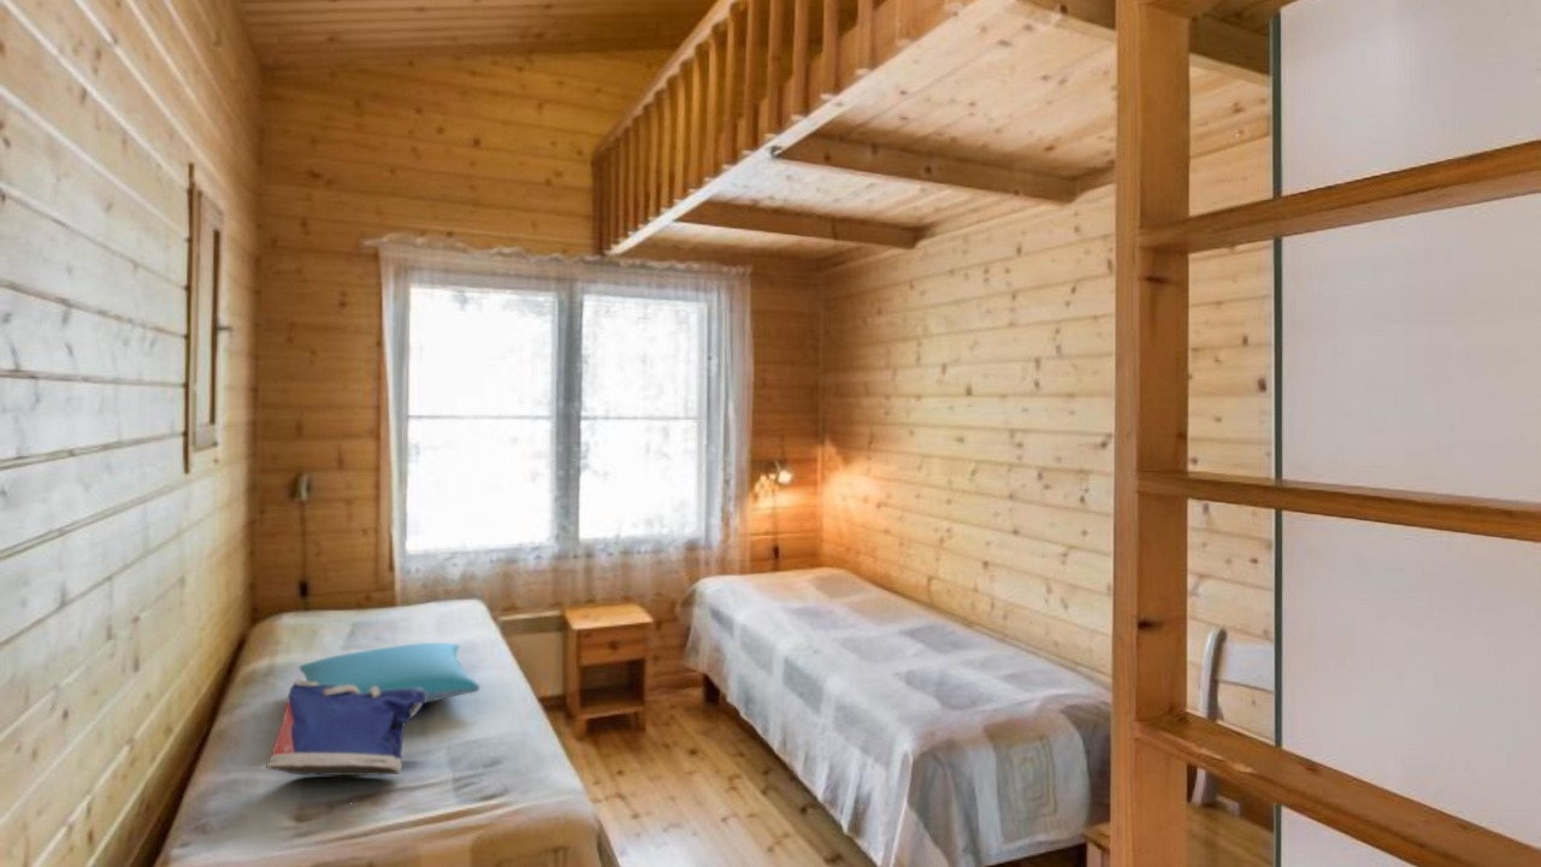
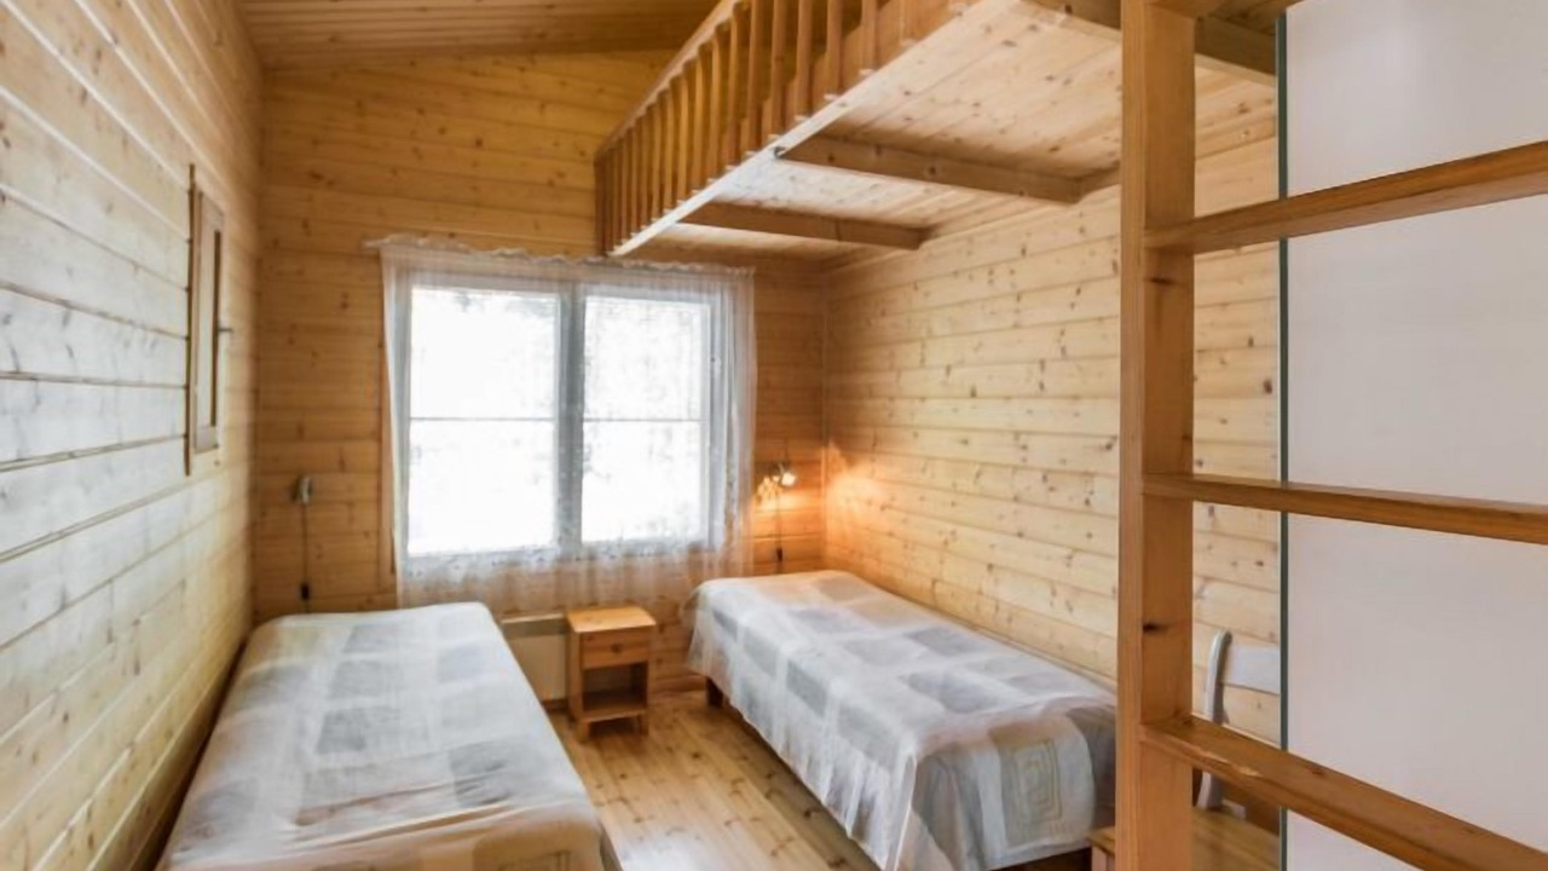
- tote bag [265,678,426,777]
- pillow [299,642,480,704]
